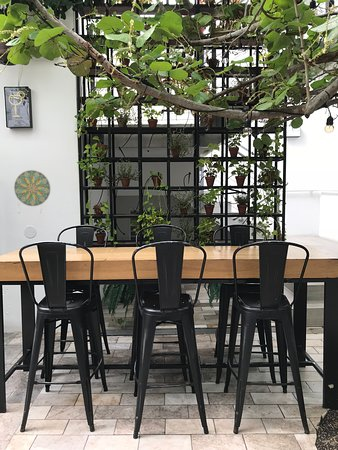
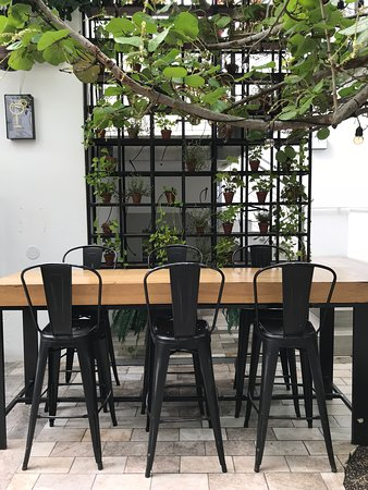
- decorative plate [13,169,51,207]
